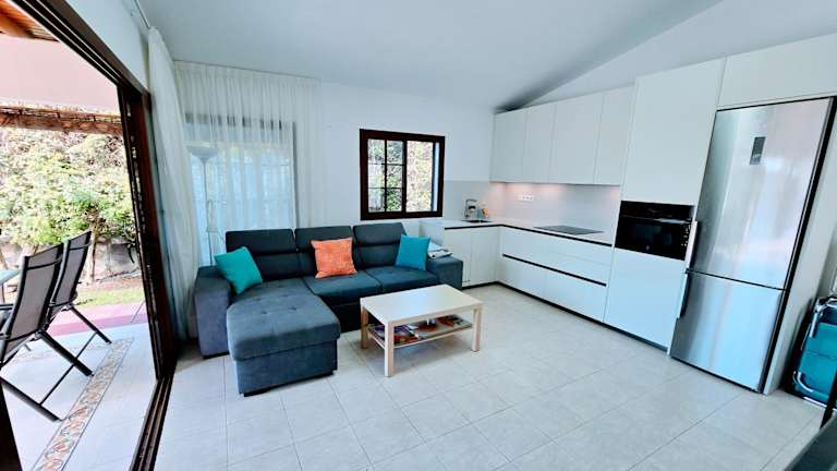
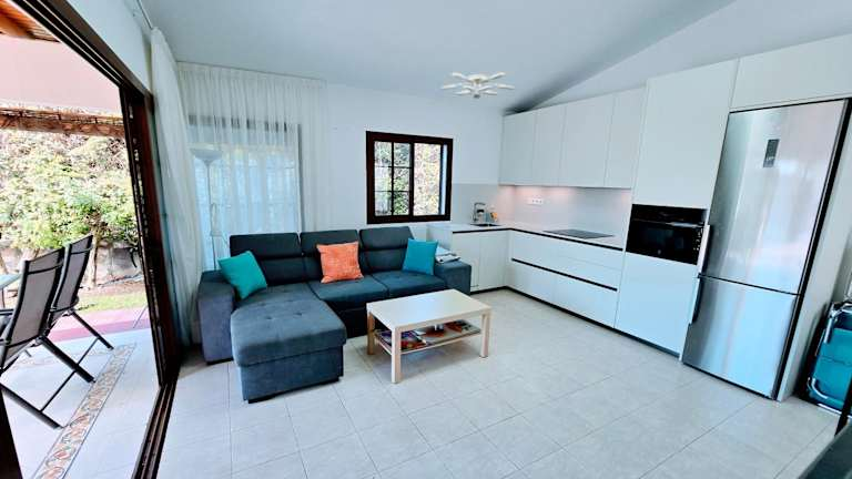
+ ceiling fan [440,72,515,100]
